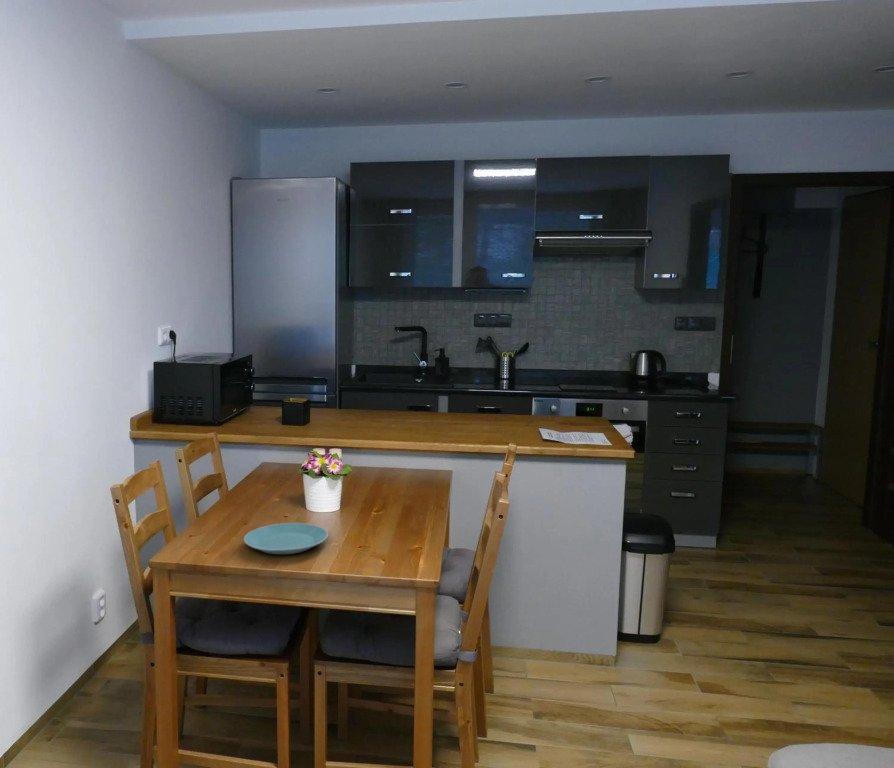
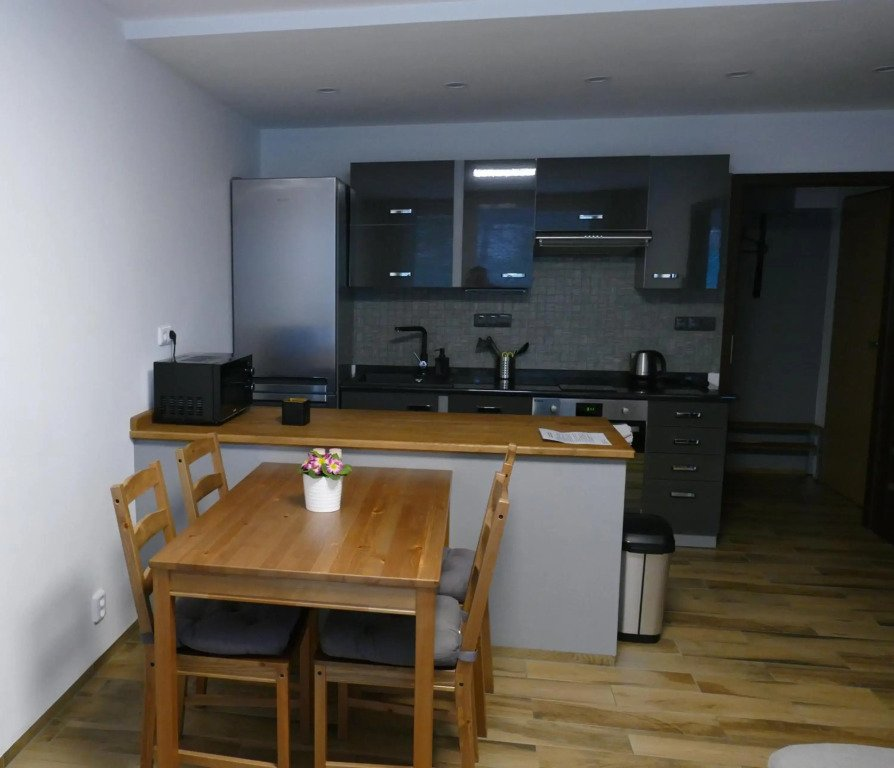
- plate [243,522,329,555]
